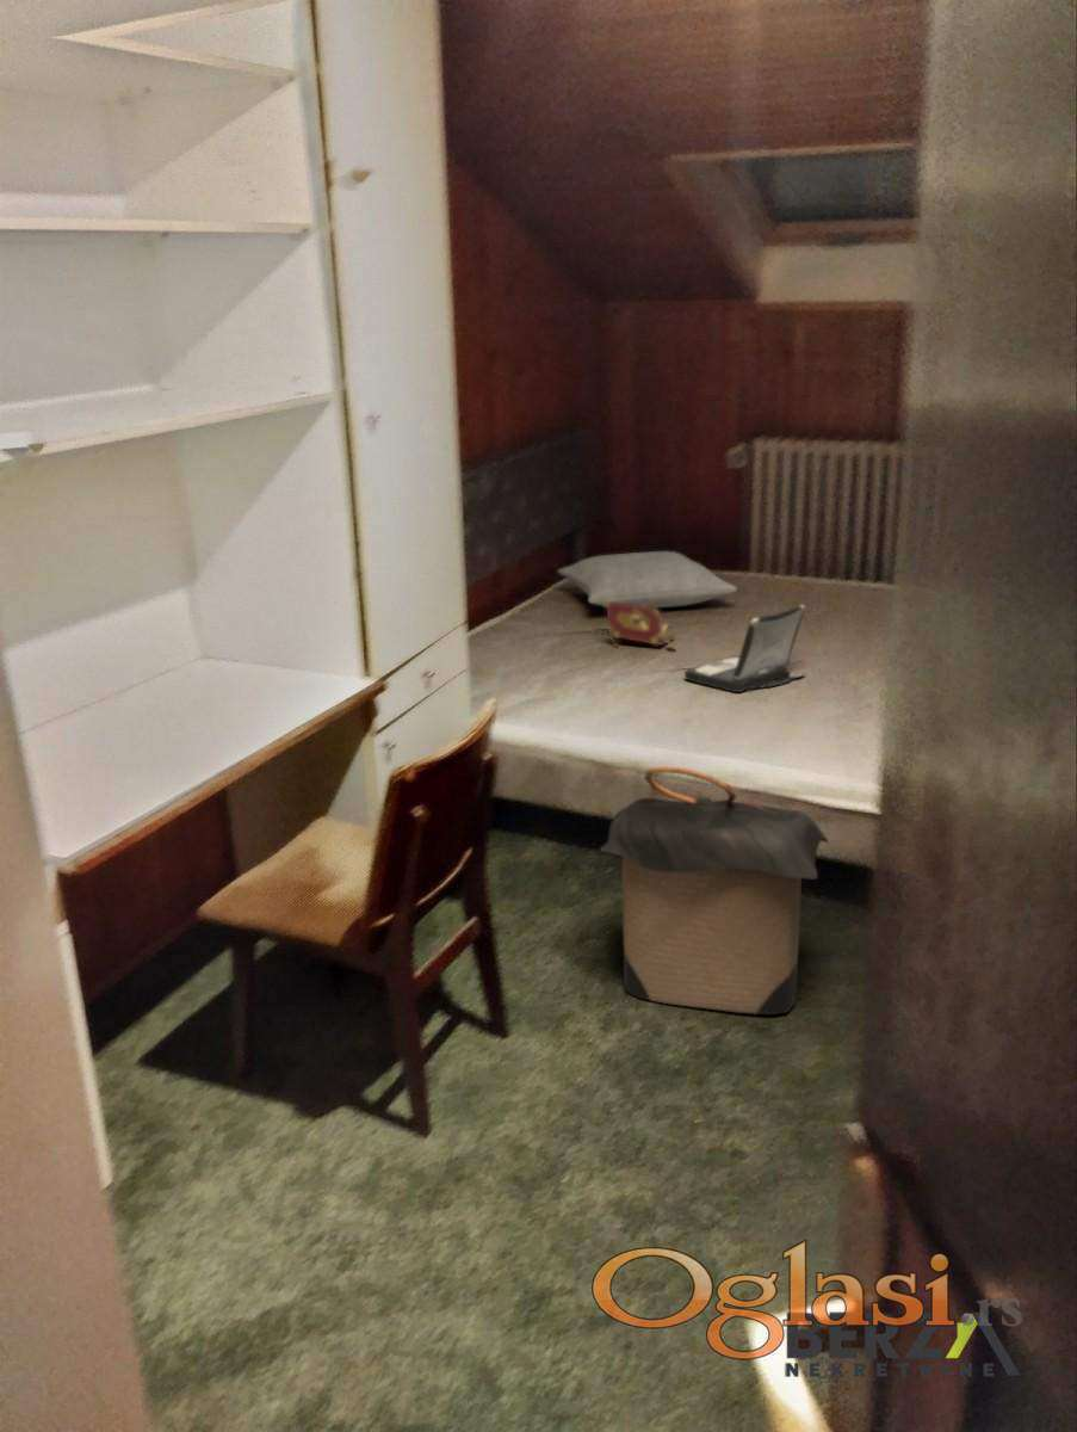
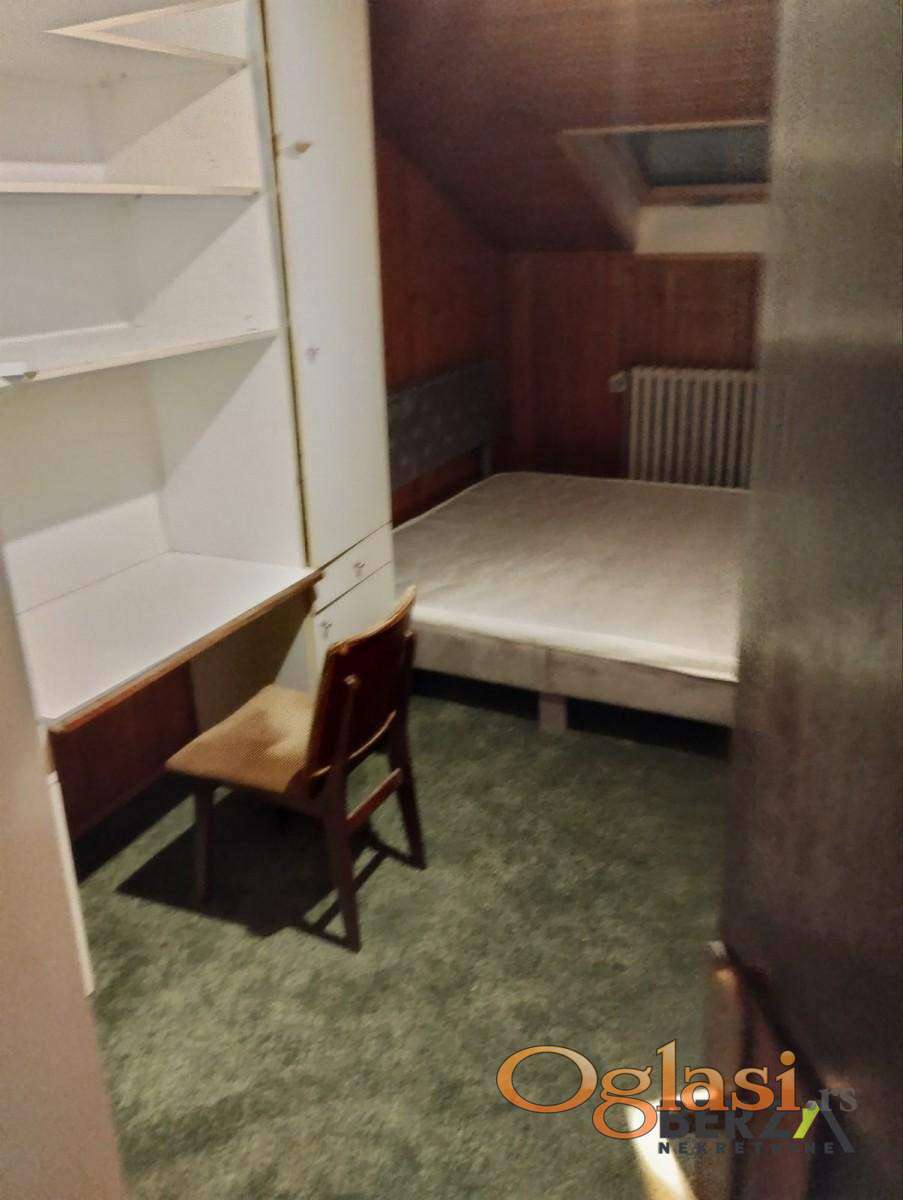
- laundry hamper [599,765,830,1016]
- book [605,601,677,652]
- laptop [683,604,807,693]
- pillow [556,550,738,610]
